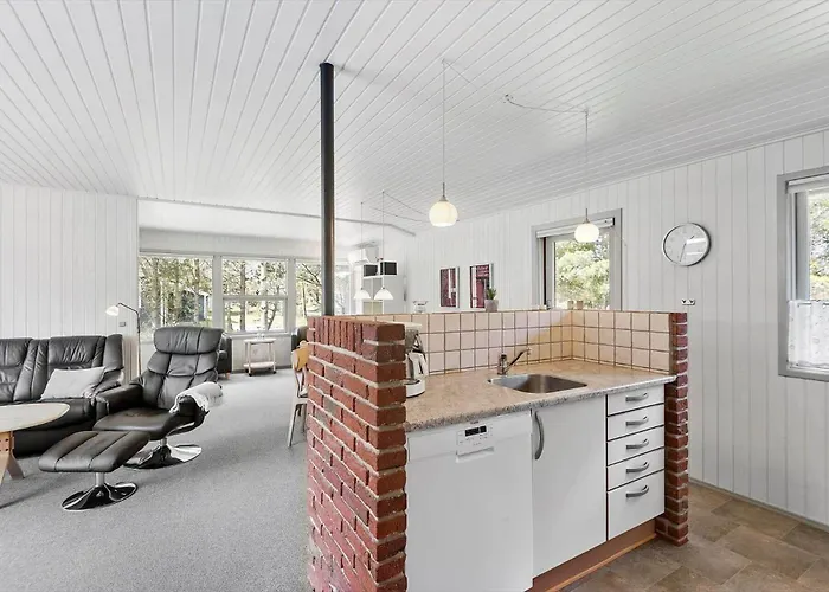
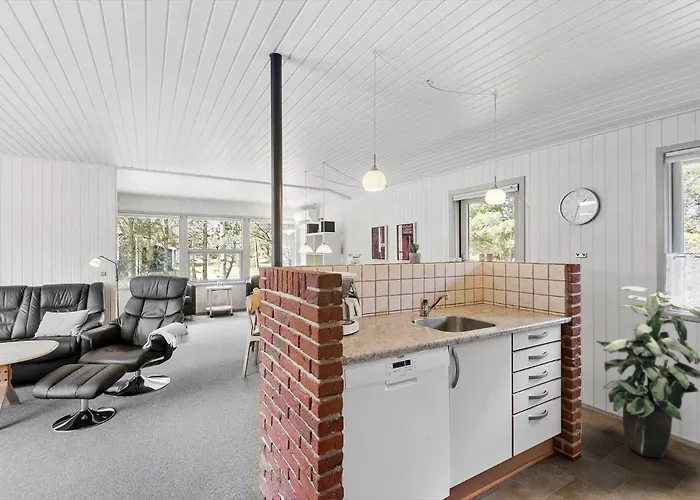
+ indoor plant [595,285,700,459]
